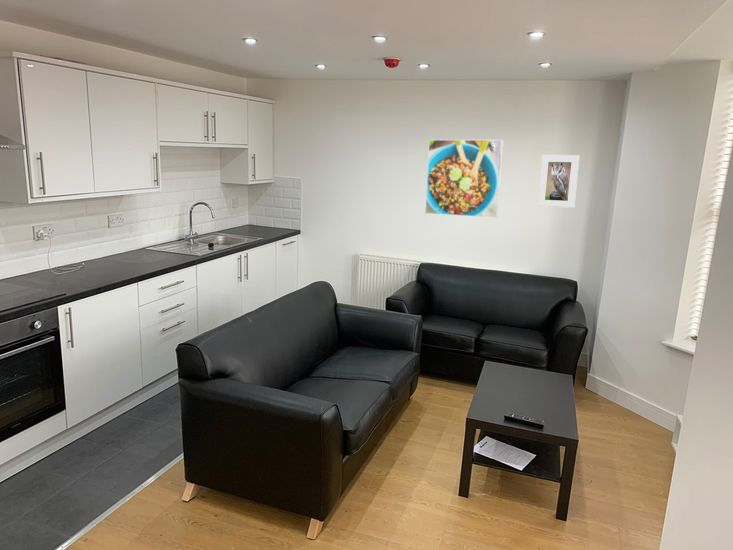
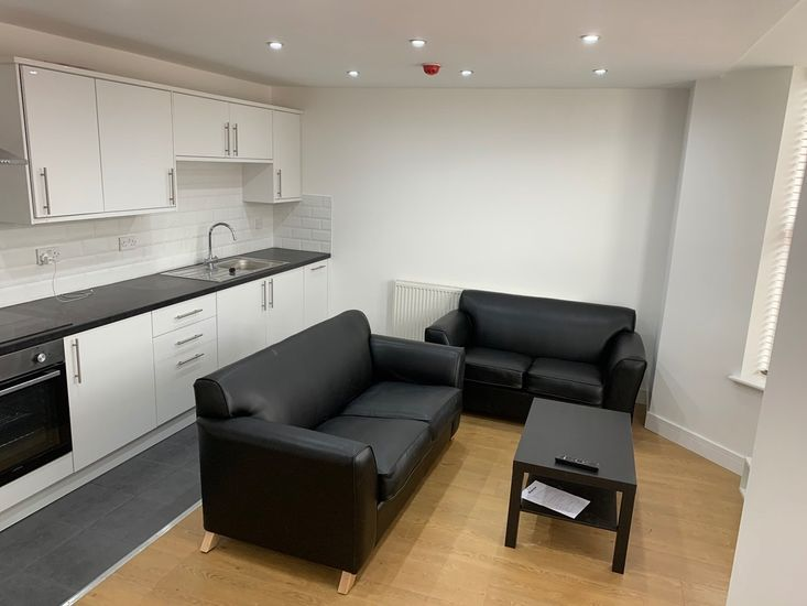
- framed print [424,139,504,219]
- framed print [537,154,580,209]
